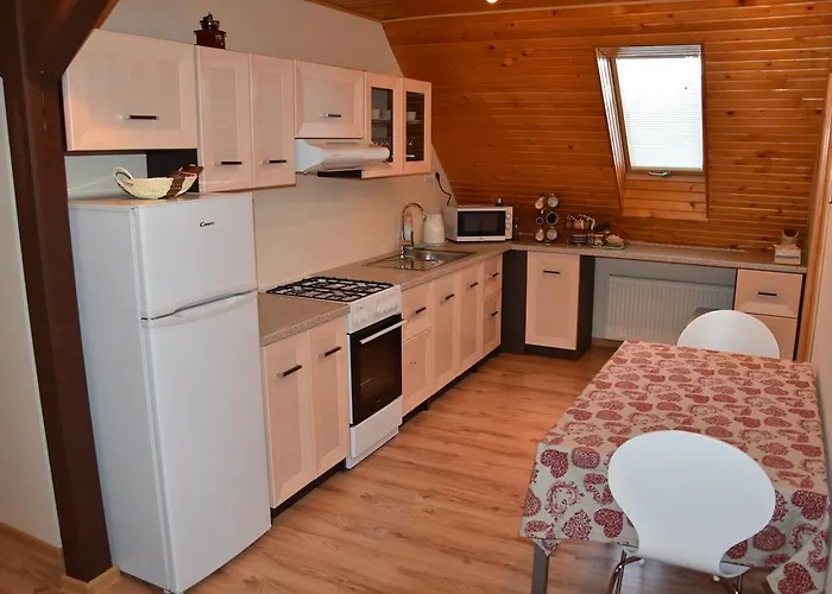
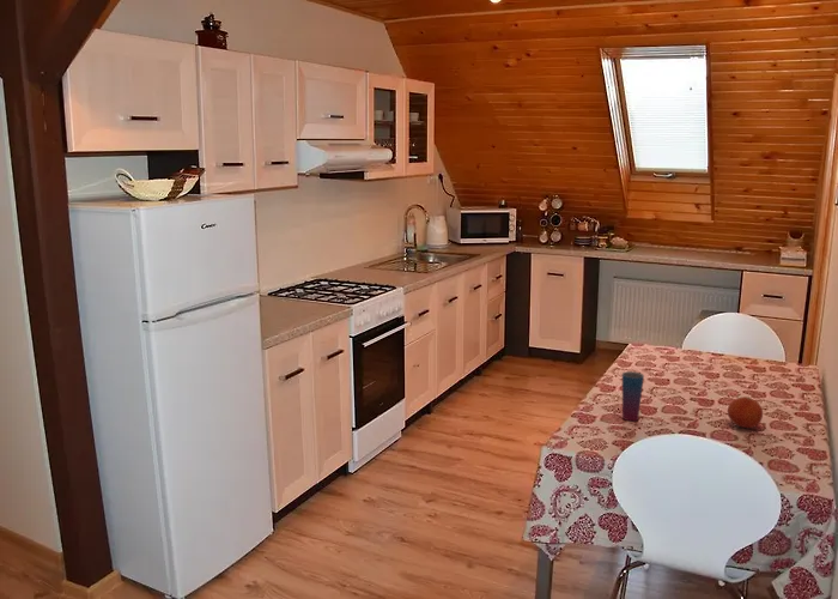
+ cup [621,370,645,422]
+ fruit [727,395,764,429]
